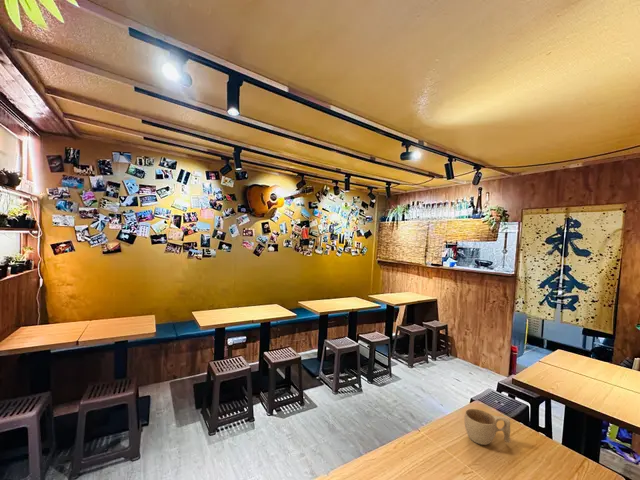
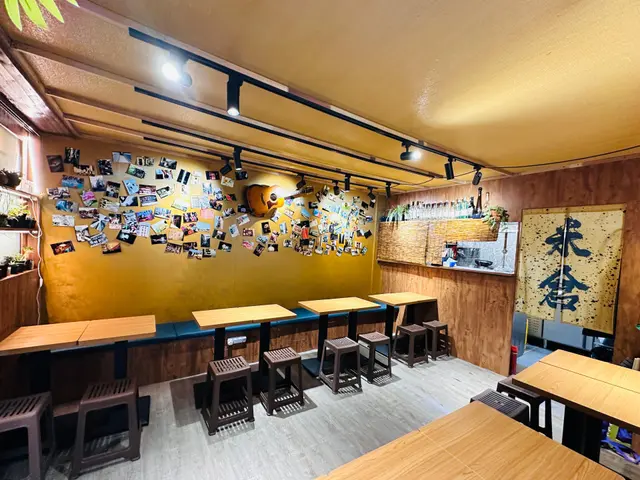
- cup [463,408,511,446]
